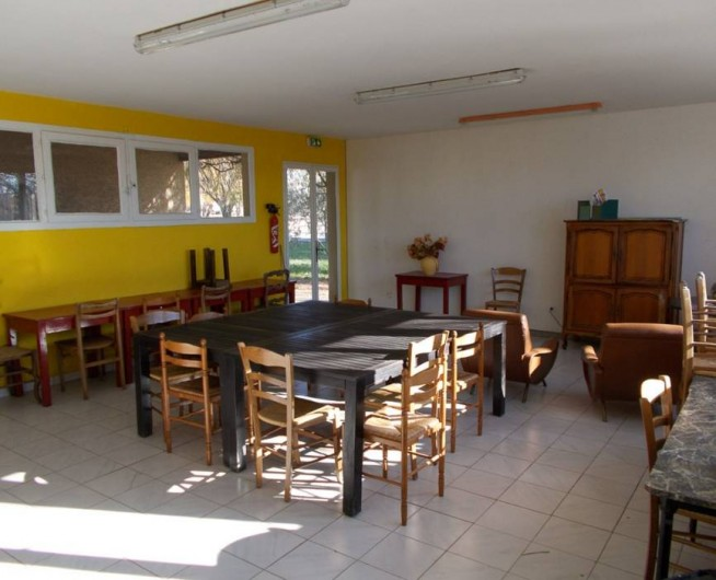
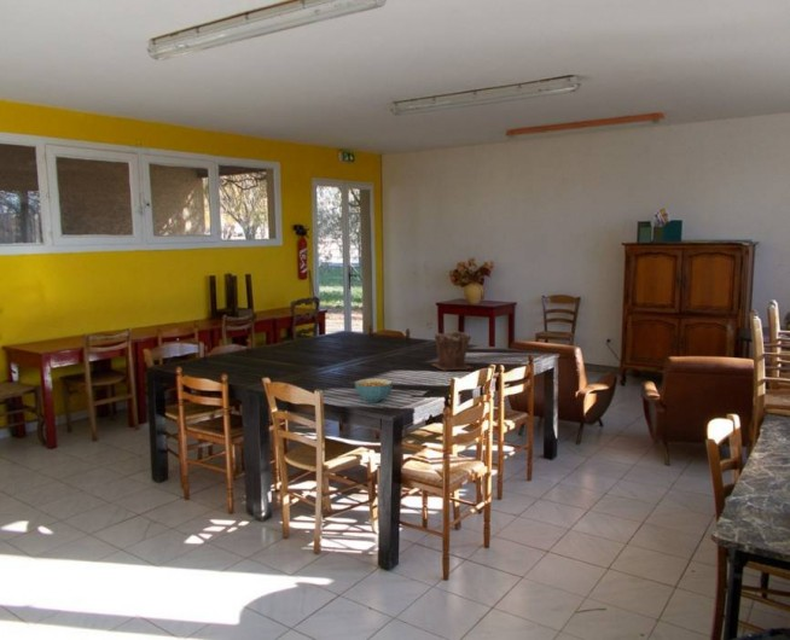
+ cereal bowl [354,378,394,403]
+ plant pot [431,331,475,371]
